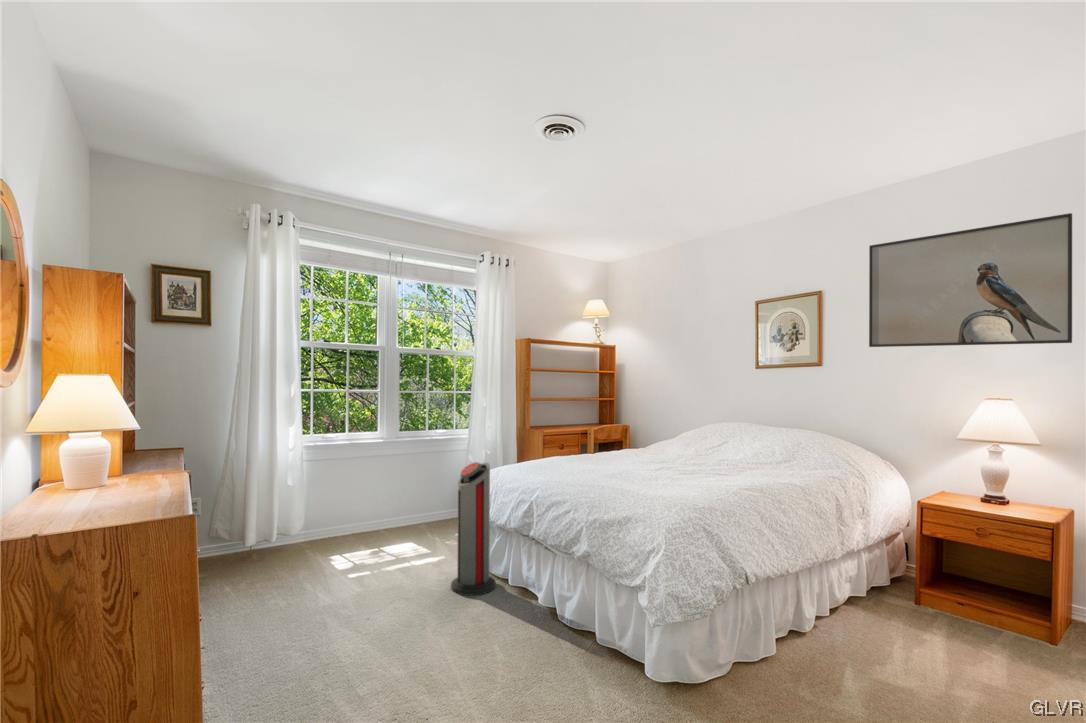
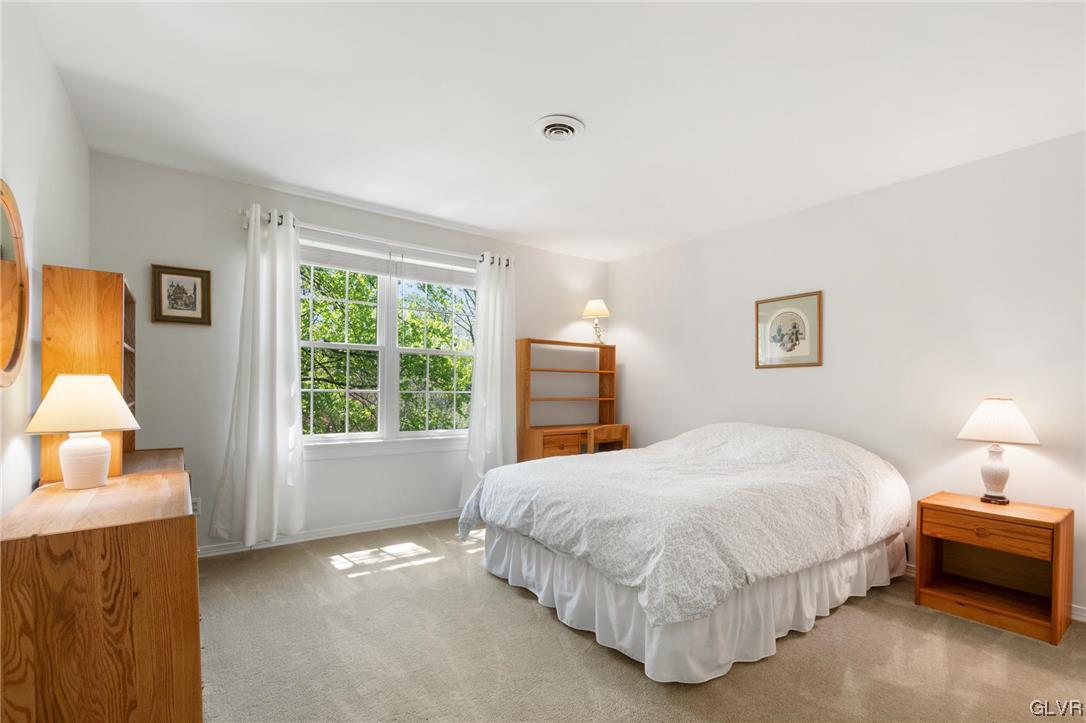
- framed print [868,212,1073,348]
- air purifier [450,461,497,597]
